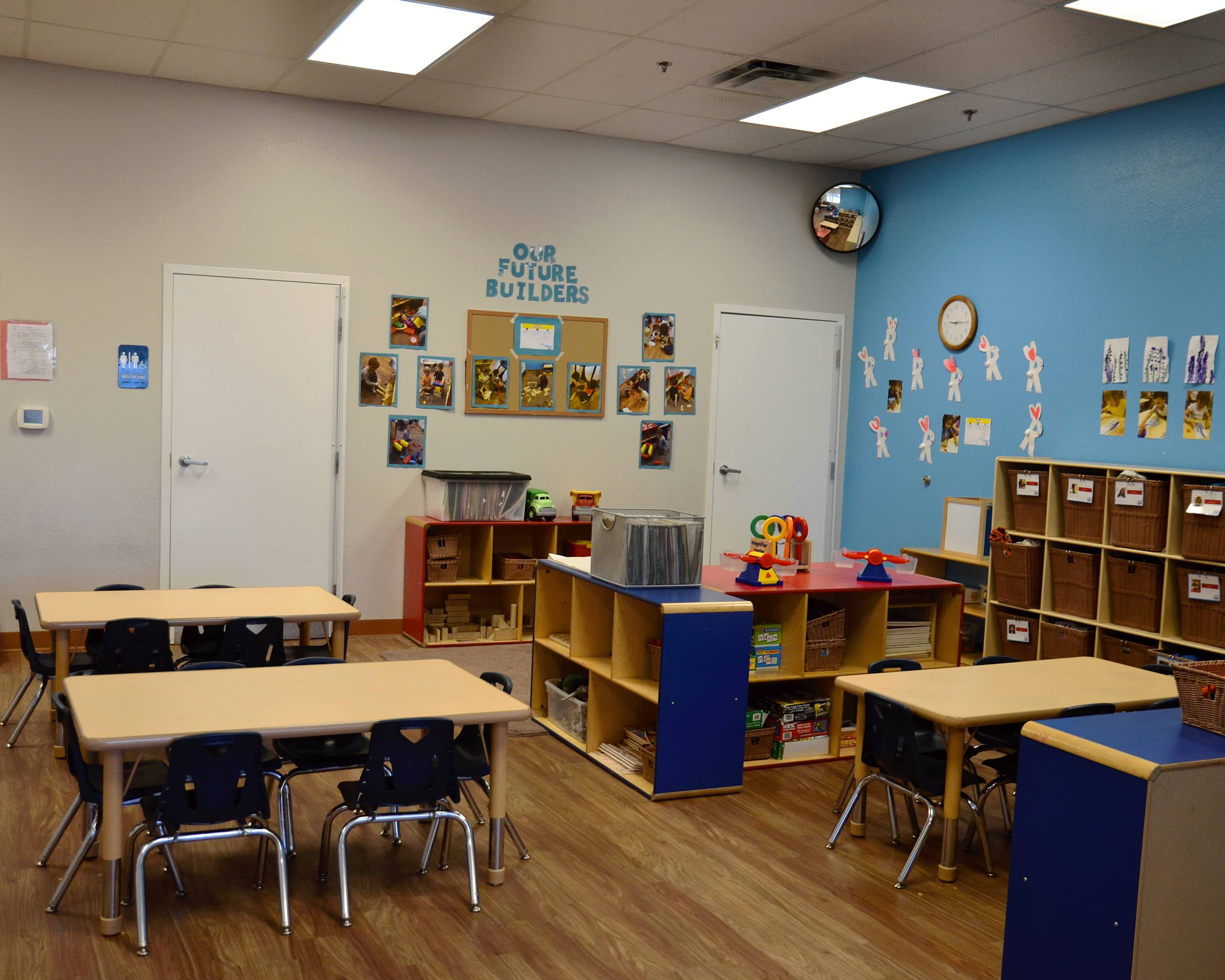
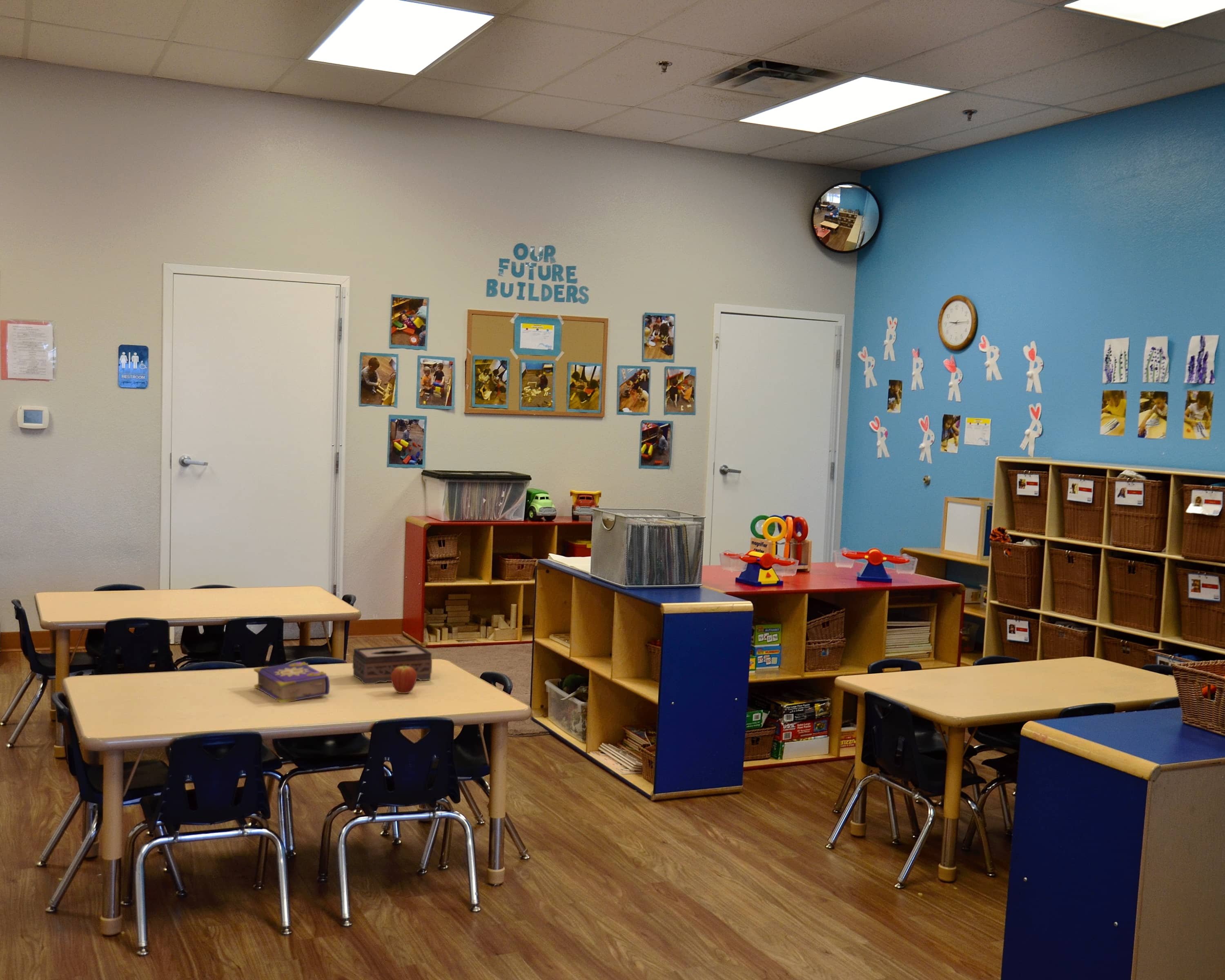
+ tissue box [352,644,432,685]
+ book [254,661,330,703]
+ fruit [391,664,417,694]
